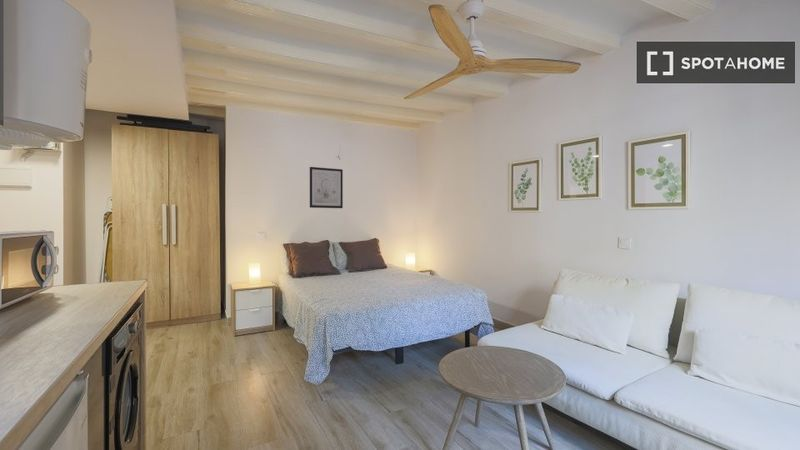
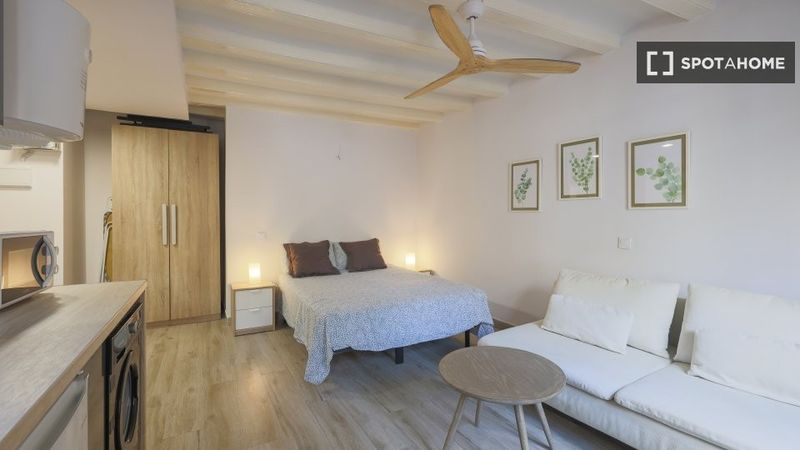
- wall art [309,166,344,209]
